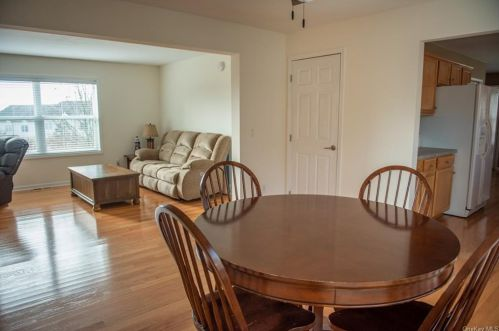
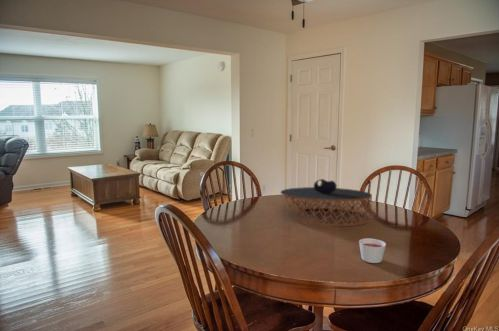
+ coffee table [280,178,373,227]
+ candle [358,237,387,264]
